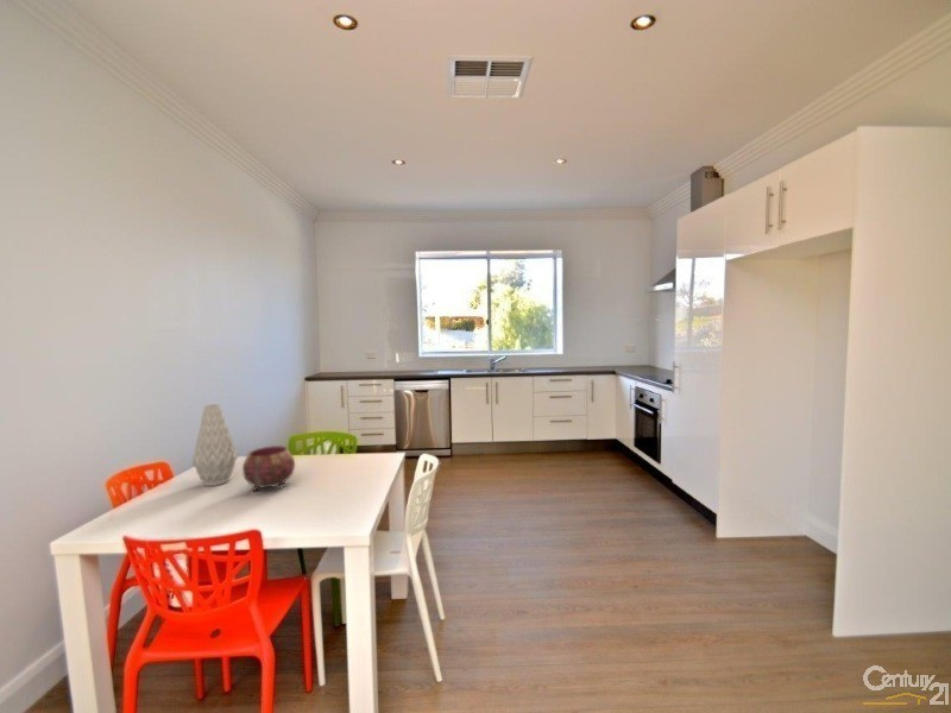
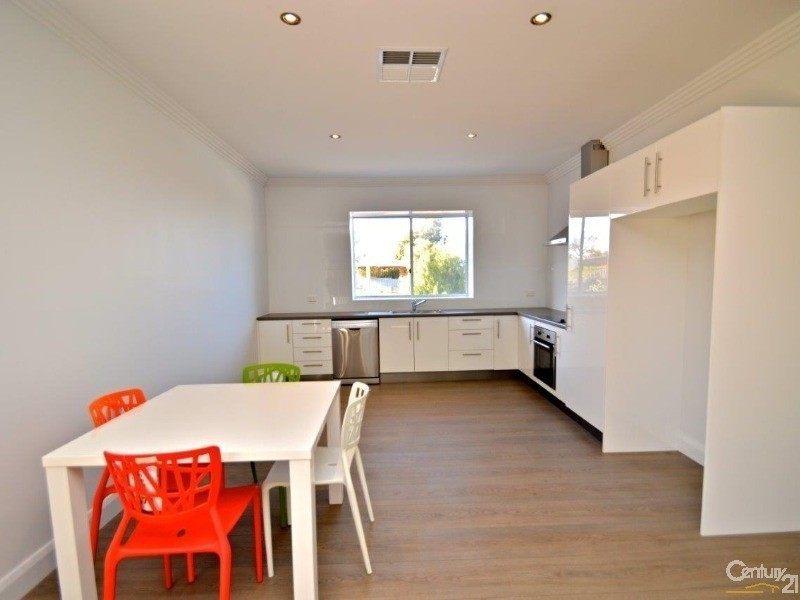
- vase [191,403,239,487]
- bowl [241,444,296,492]
